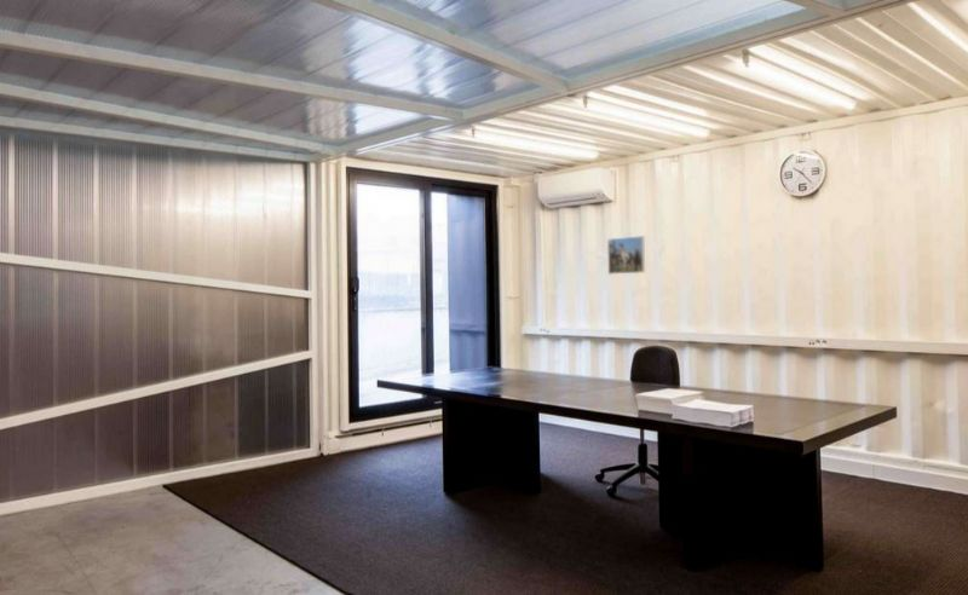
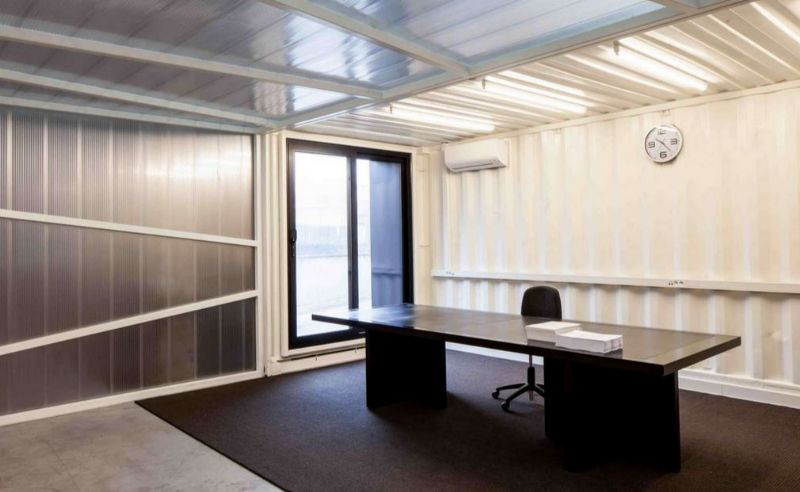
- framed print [606,235,646,276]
